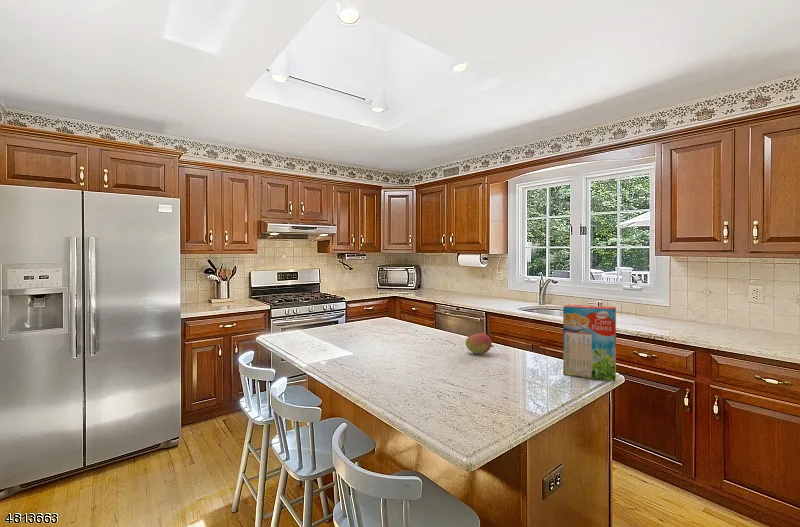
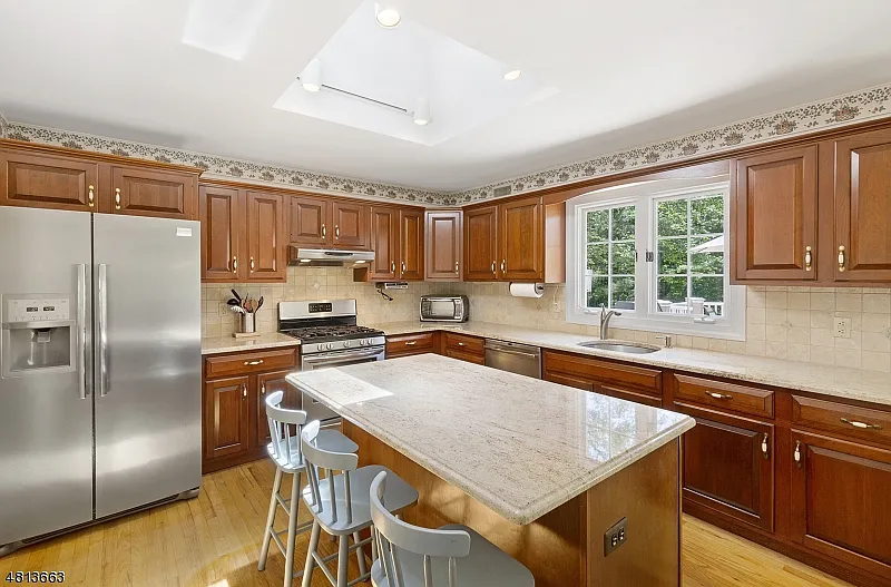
- cereal box [562,304,617,383]
- fruit [465,332,495,355]
